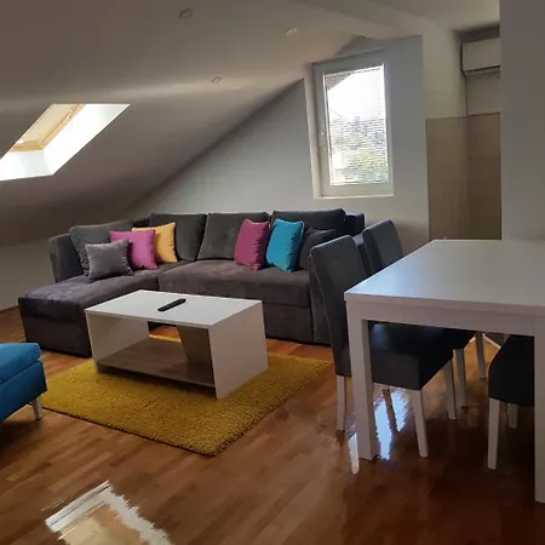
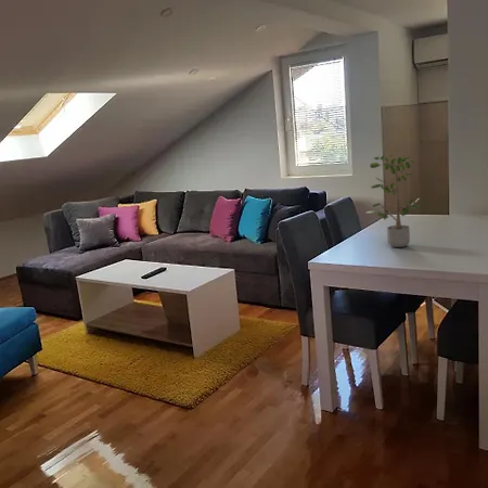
+ potted plant [367,154,421,248]
